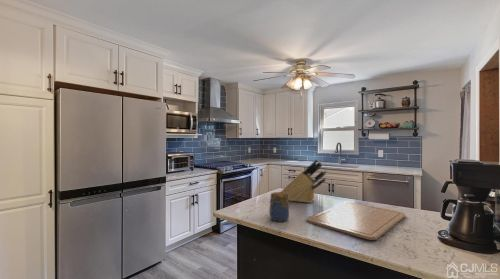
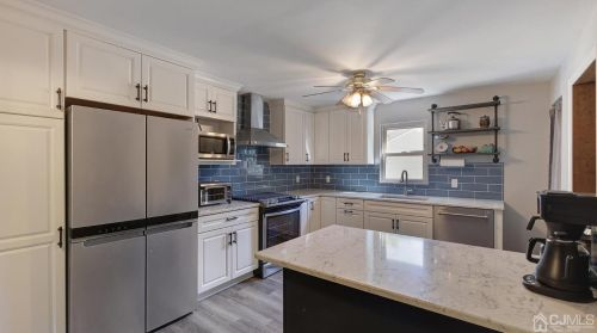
- knife block [280,158,328,204]
- jar [268,191,290,223]
- chopping board [306,201,406,241]
